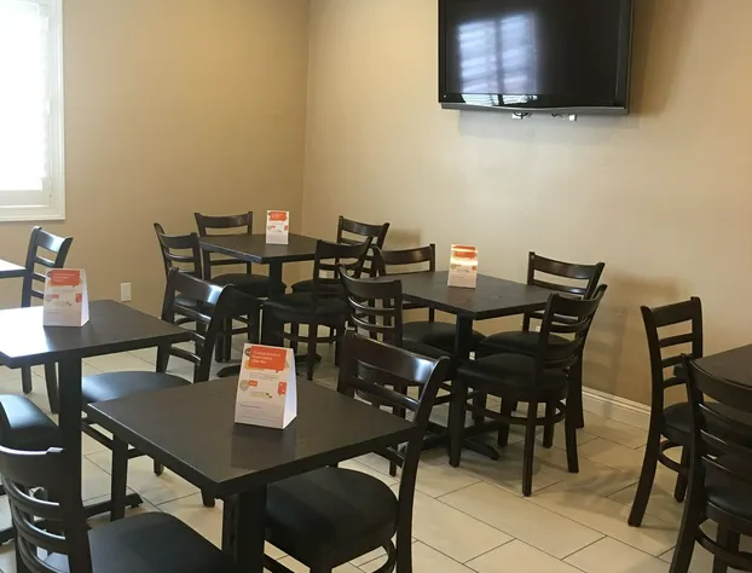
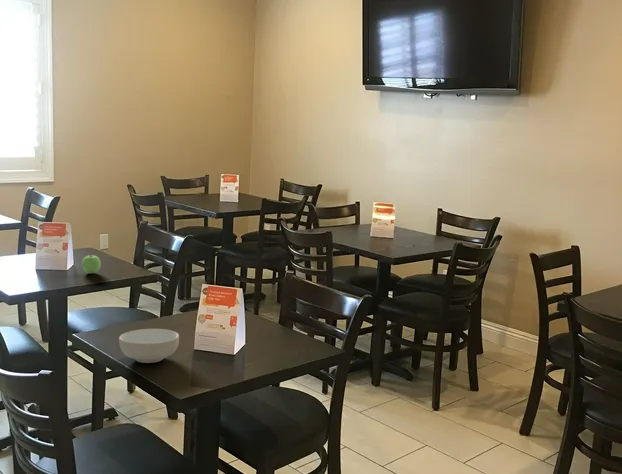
+ cereal bowl [118,328,180,364]
+ apple [81,253,102,275]
